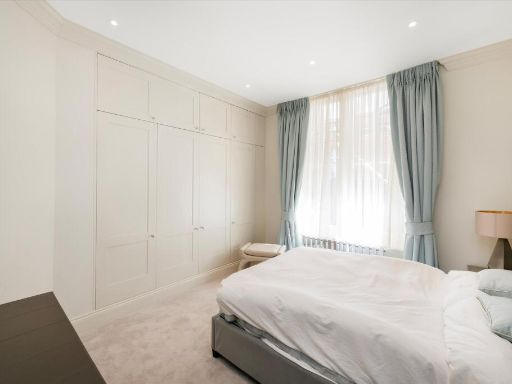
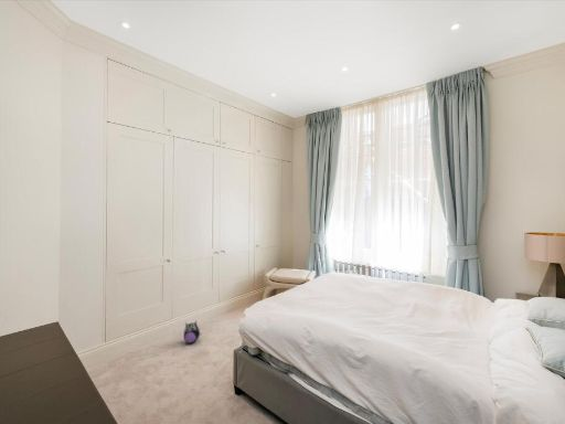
+ plush toy [182,320,203,344]
